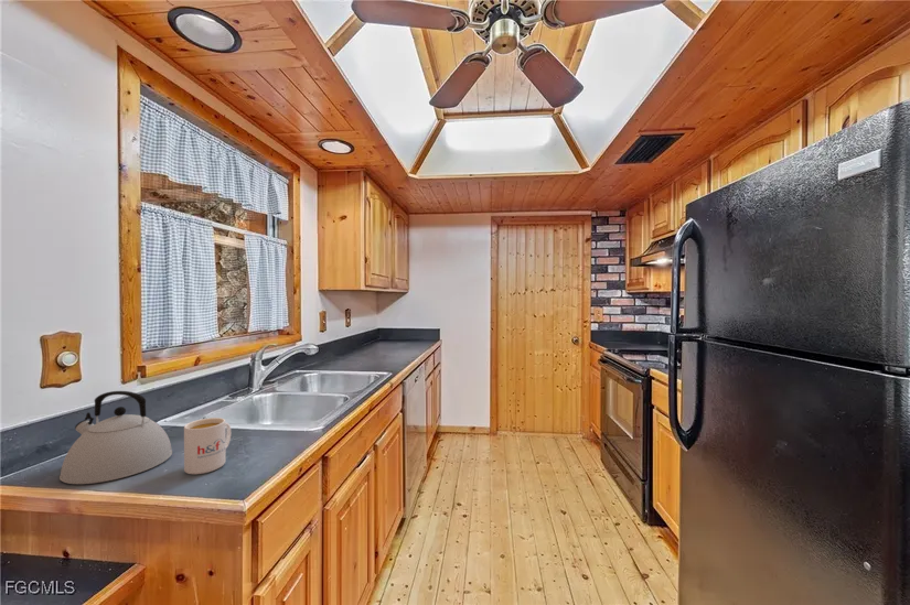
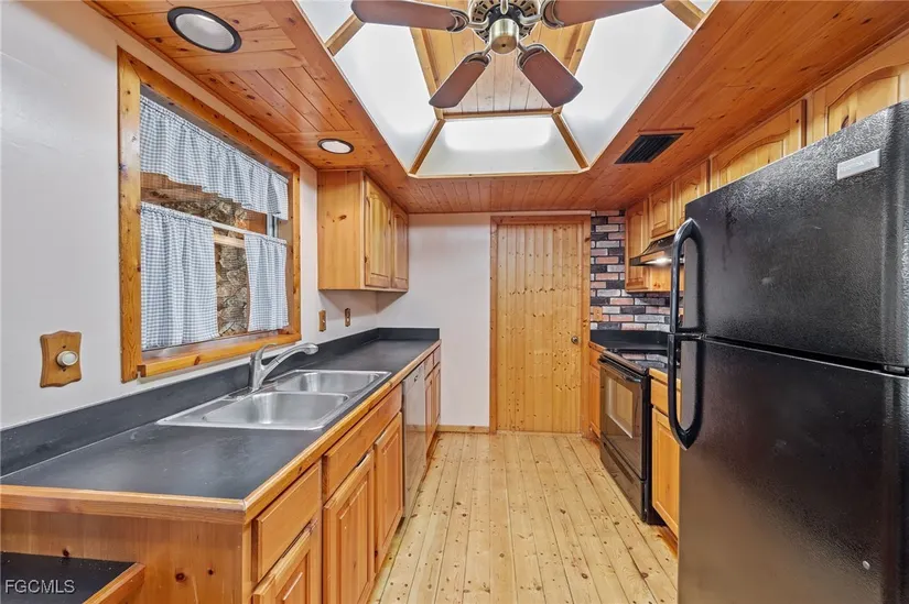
- kettle [58,390,173,485]
- mug [183,417,232,475]
